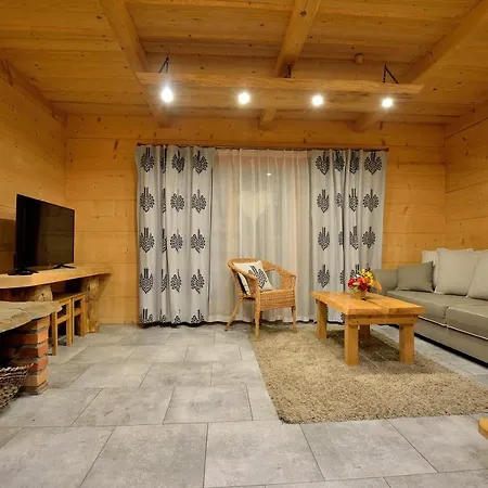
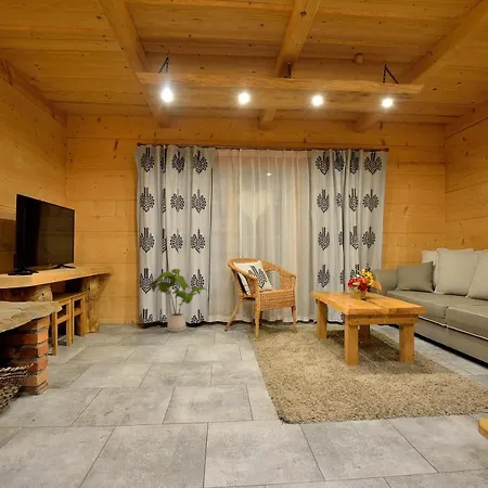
+ house plant [147,268,210,333]
